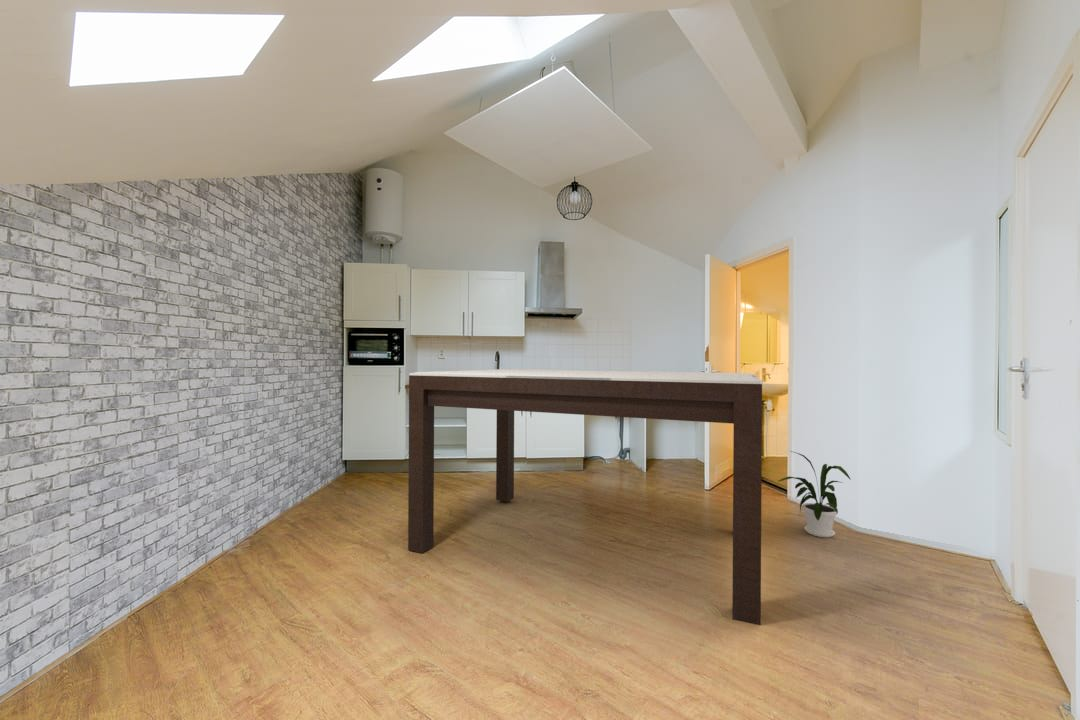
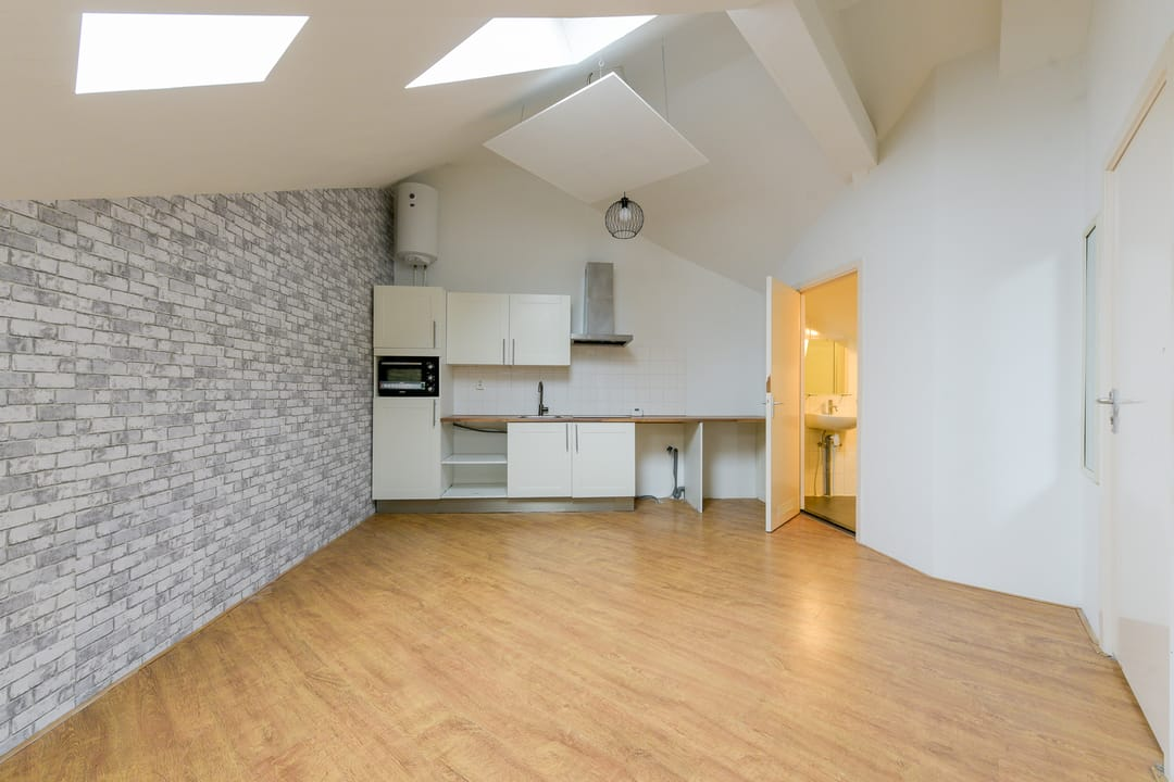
- dining table [407,368,763,626]
- house plant [778,450,852,539]
